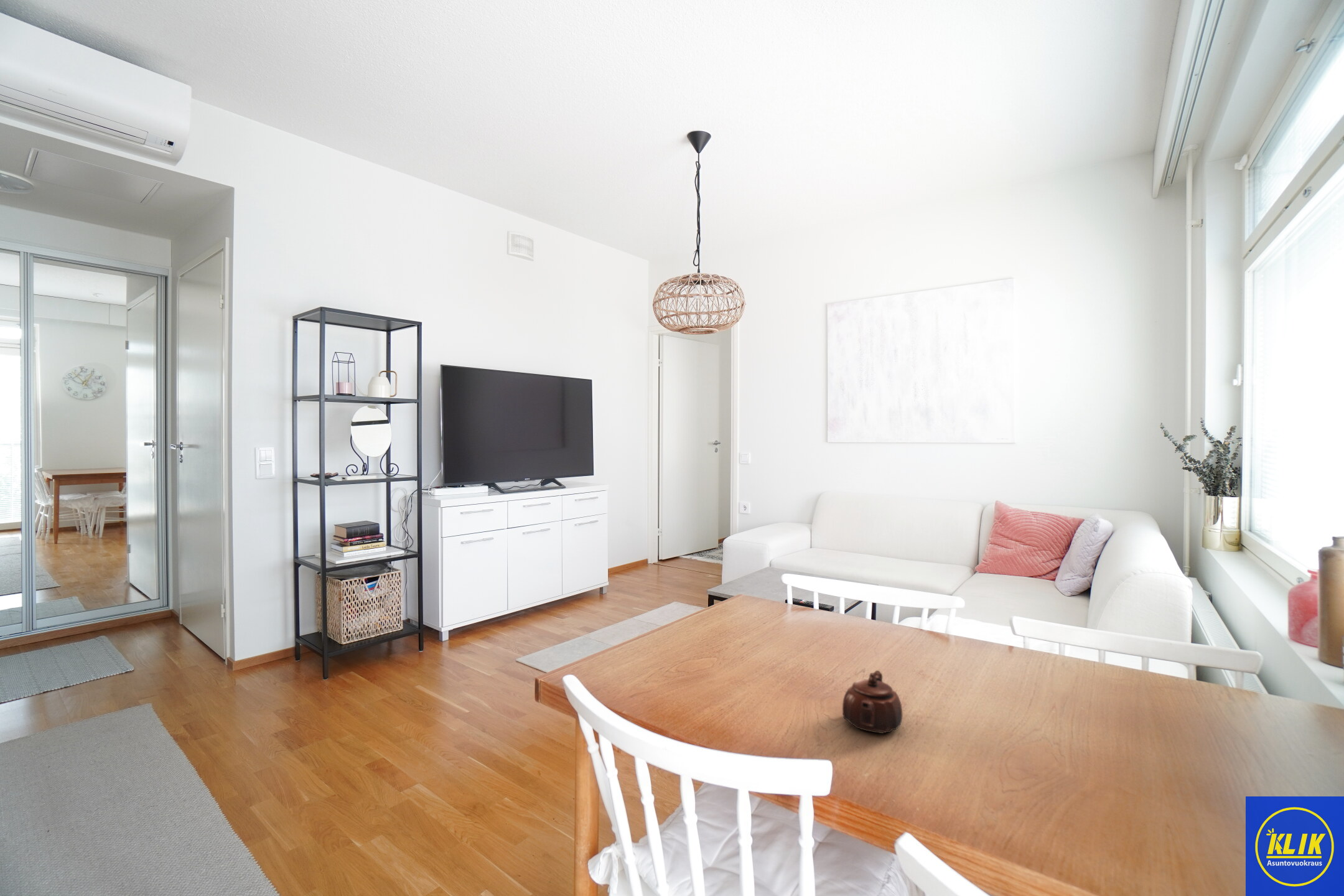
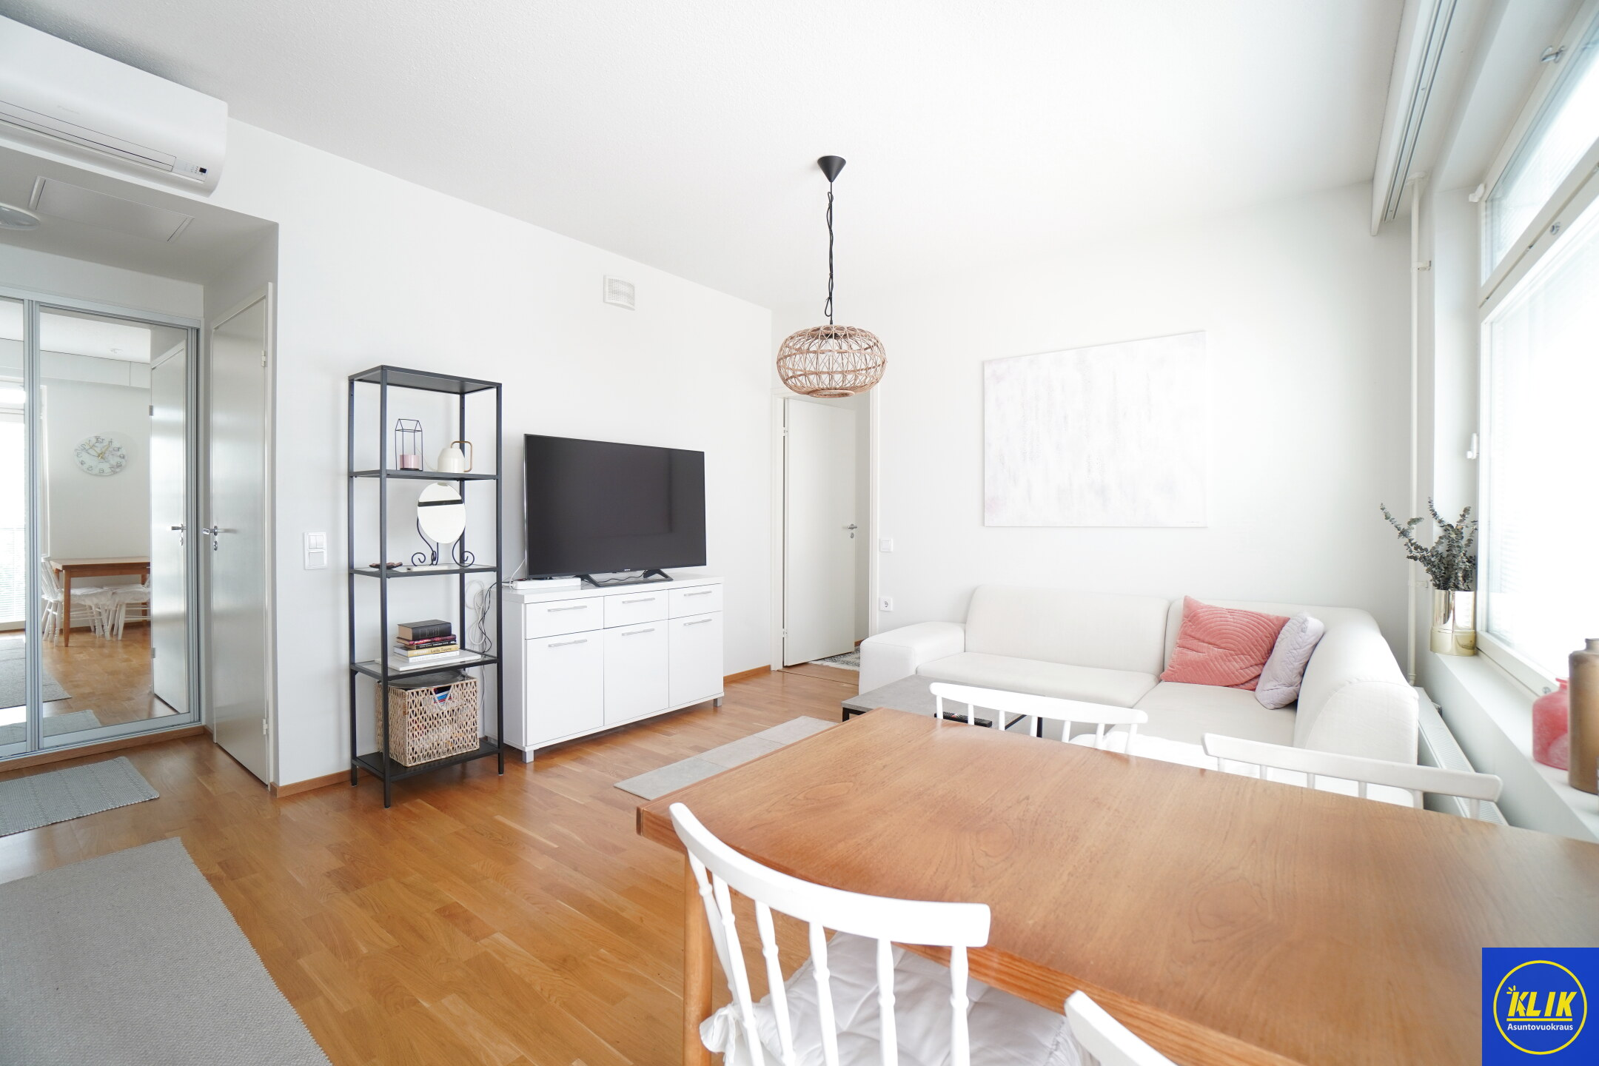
- teapot [842,670,903,734]
